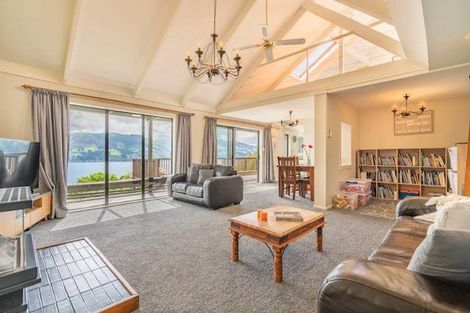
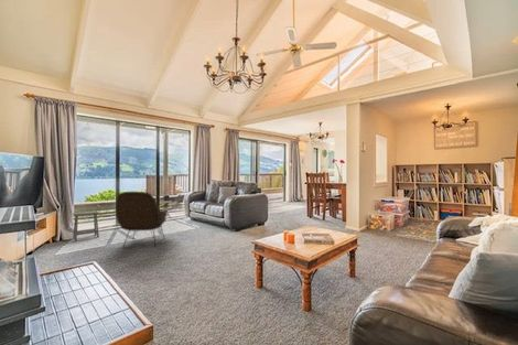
+ lounge chair [116,191,168,248]
+ footstool [72,211,100,242]
